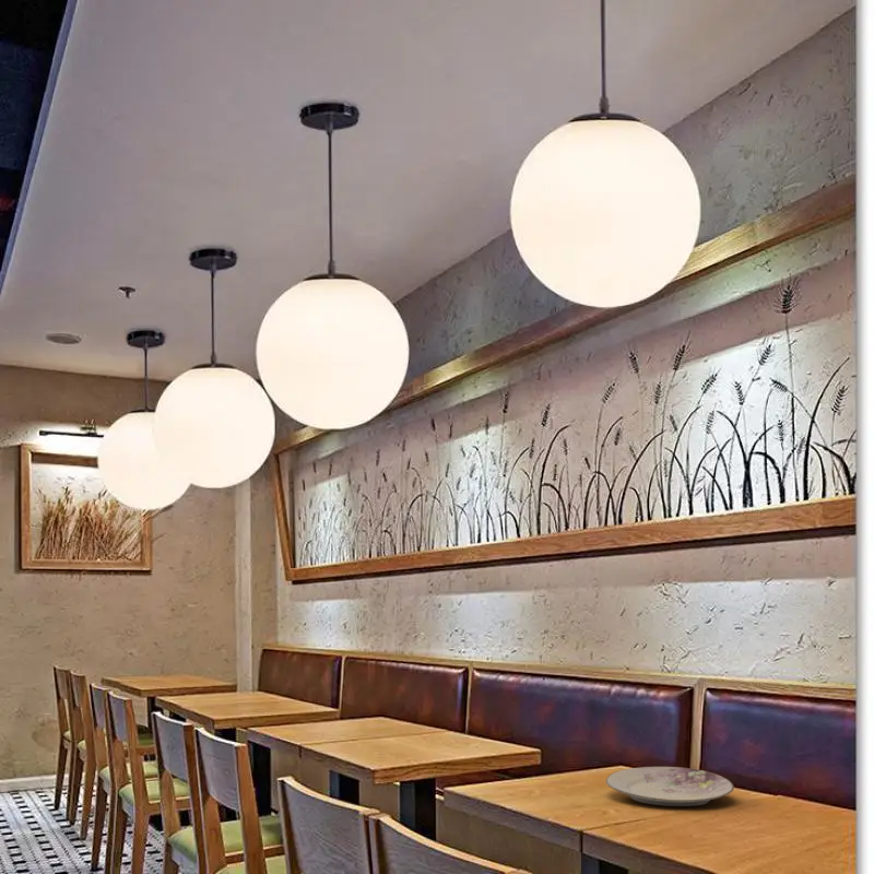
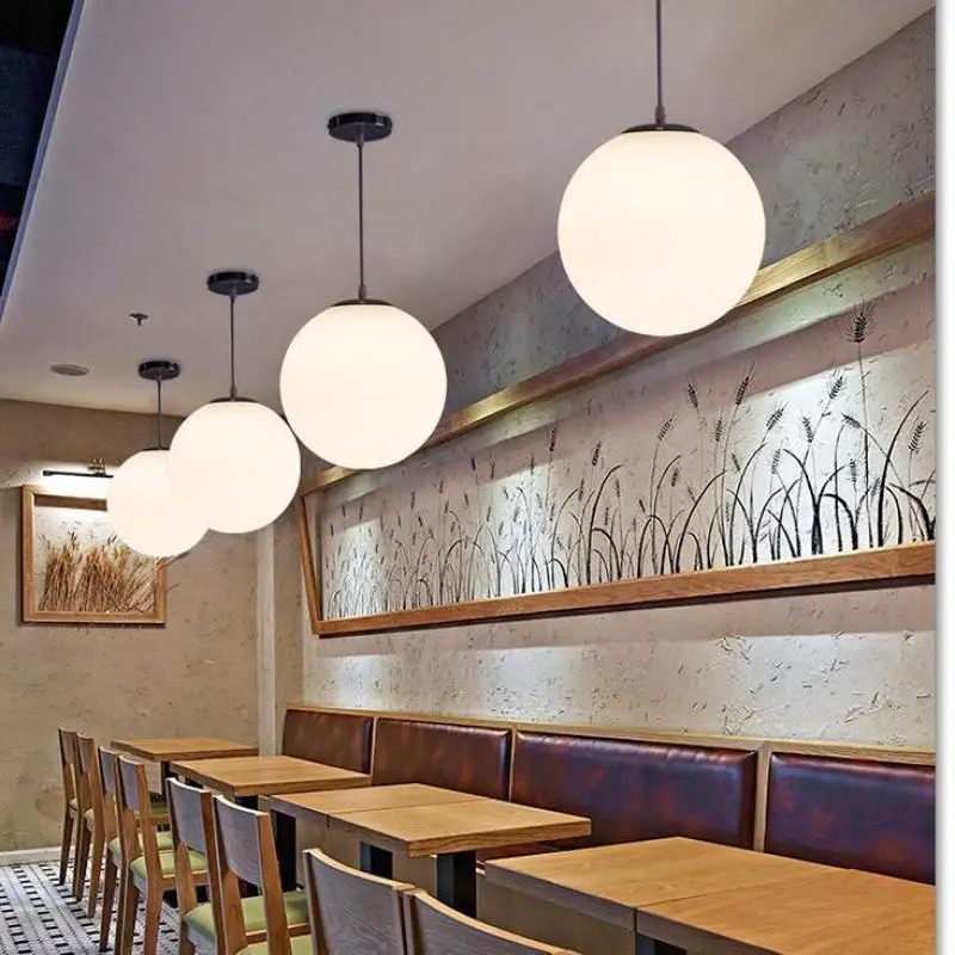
- plate [605,766,735,807]
